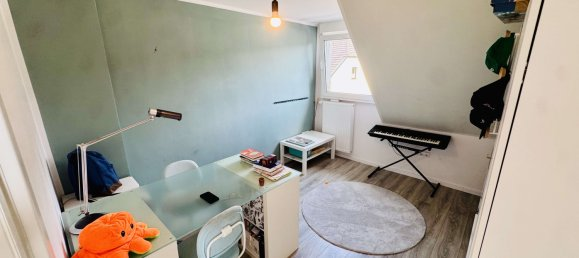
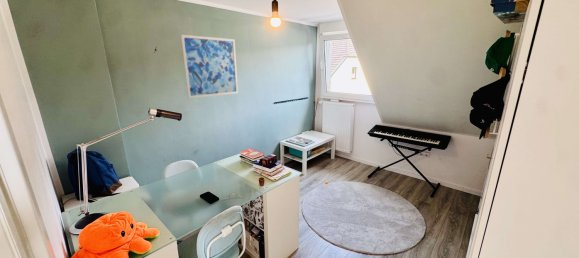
+ wall art [180,34,239,99]
